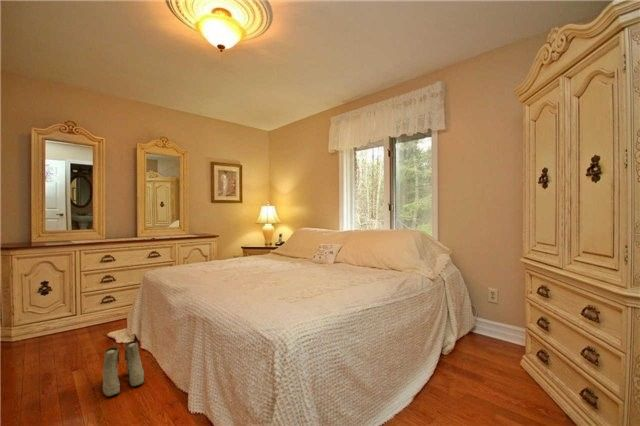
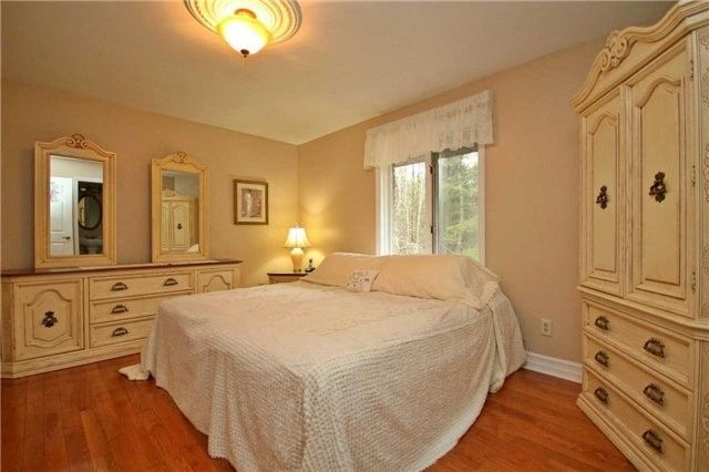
- boots [101,340,145,398]
